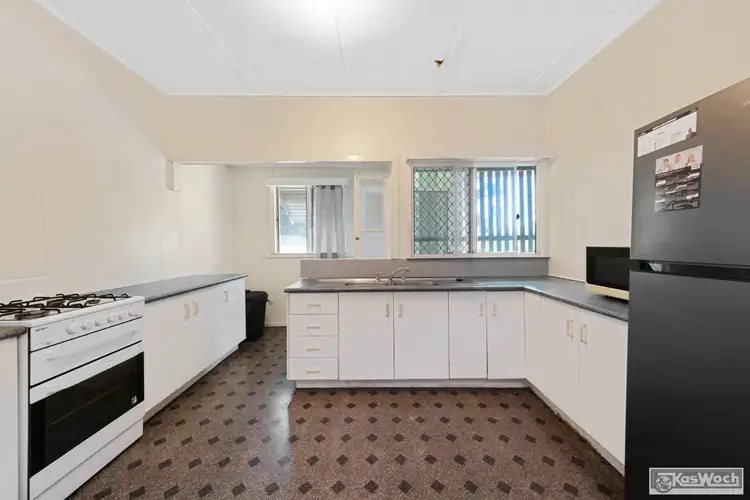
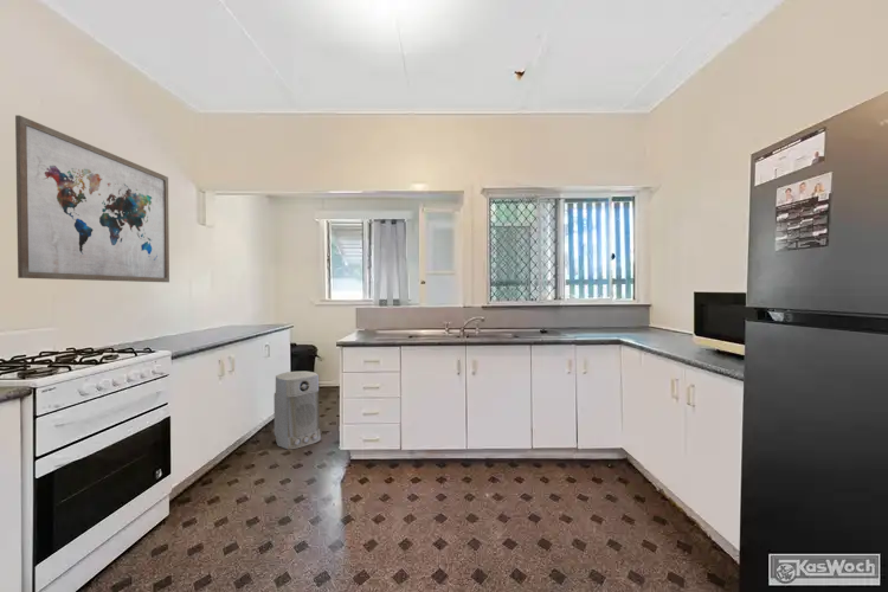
+ air purifier [274,371,322,451]
+ wall art [14,114,170,283]
